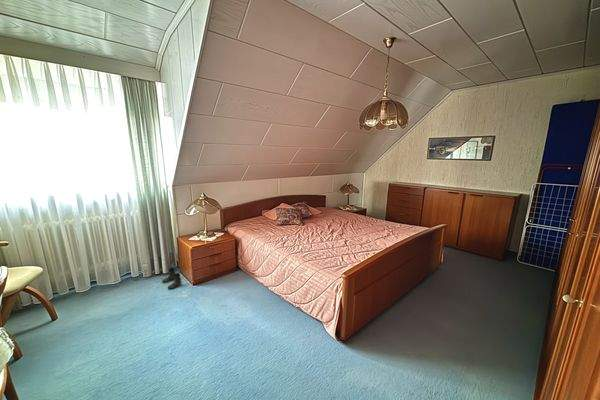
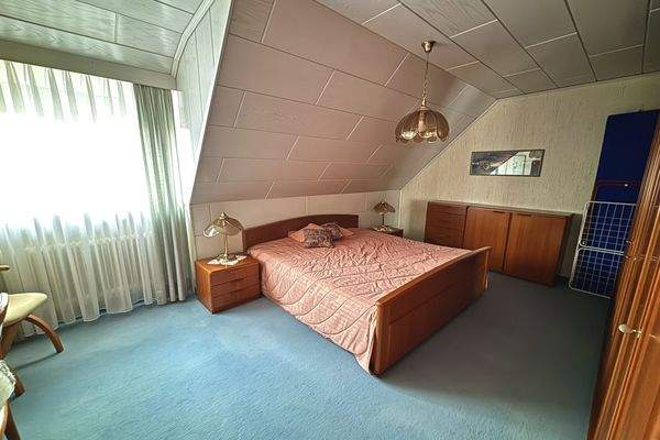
- boots [161,267,182,290]
